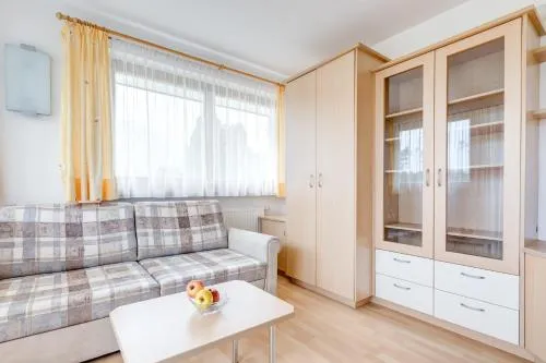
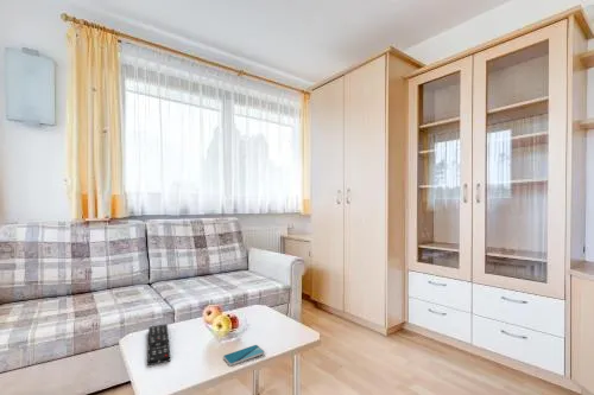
+ smartphone [222,344,266,367]
+ remote control [146,323,171,367]
